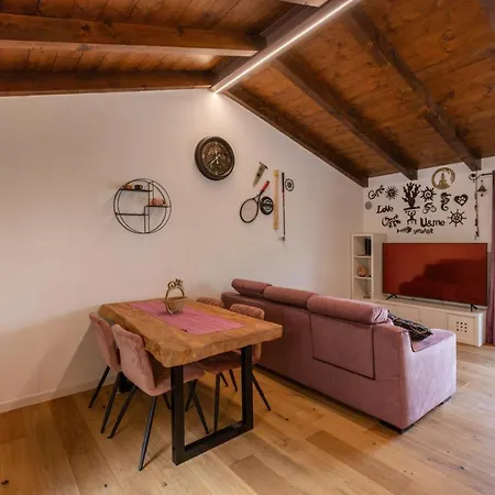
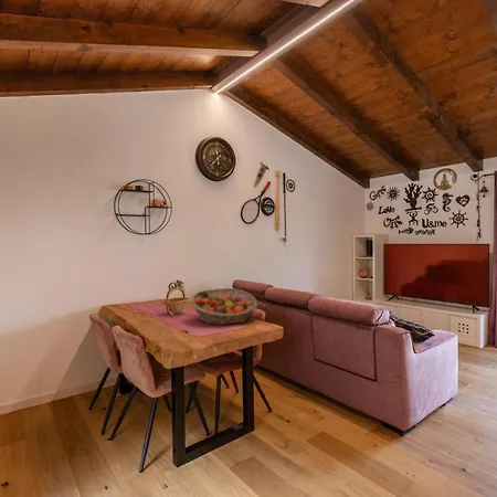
+ fruit basket [190,287,258,326]
